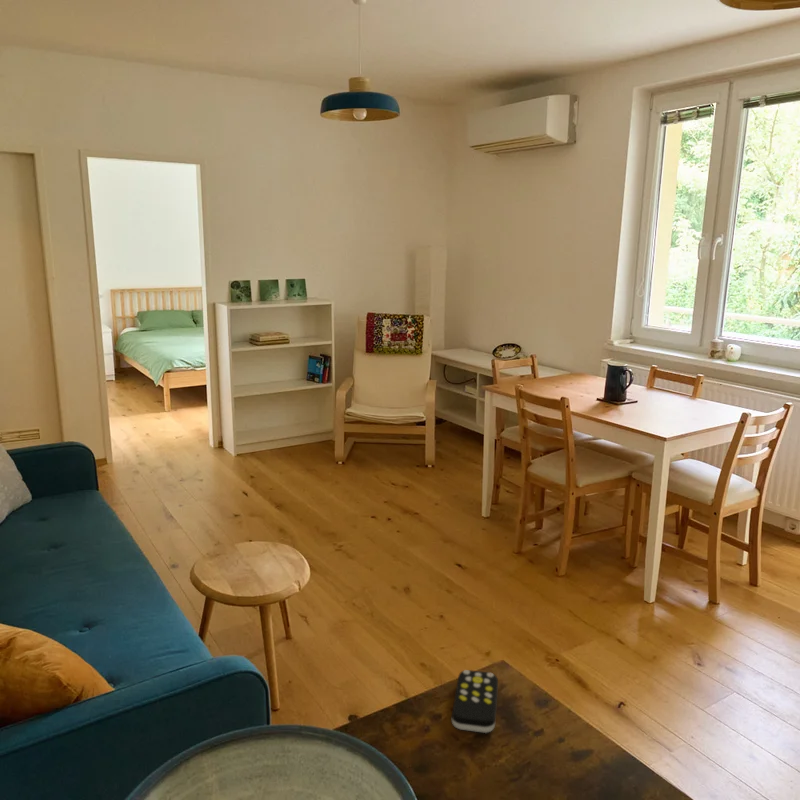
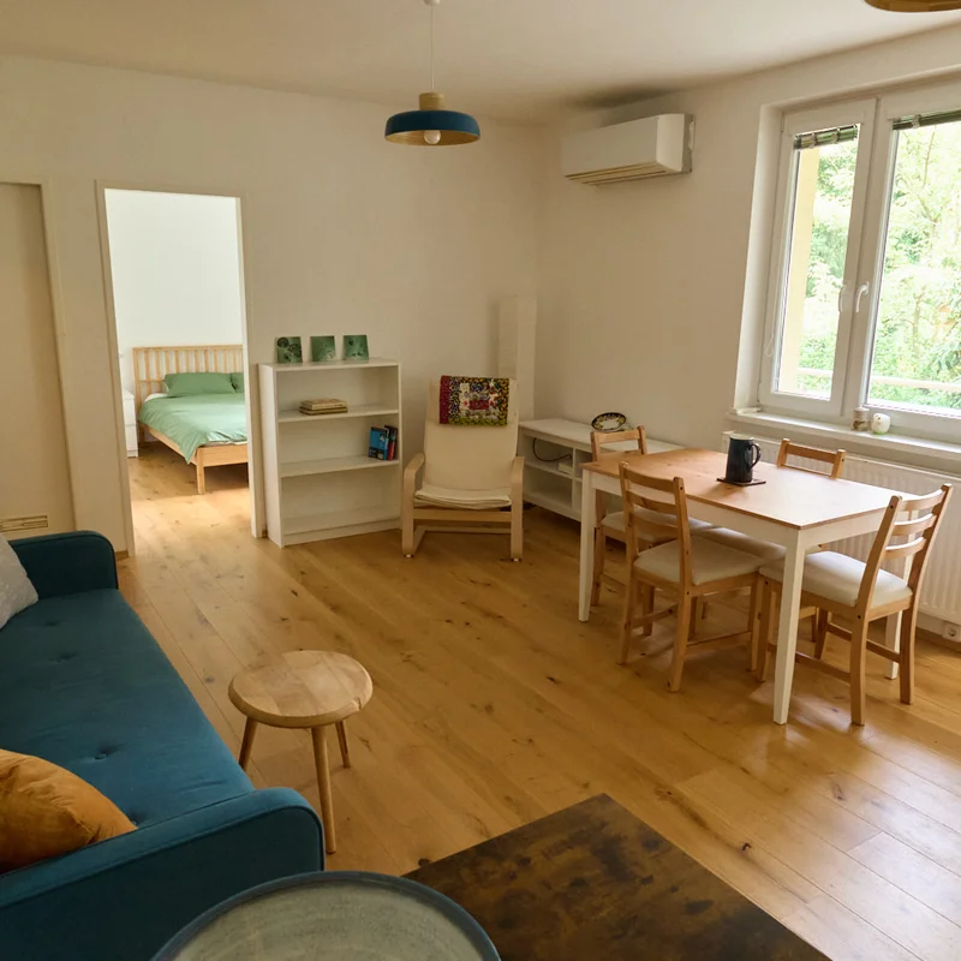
- remote control [451,669,499,734]
